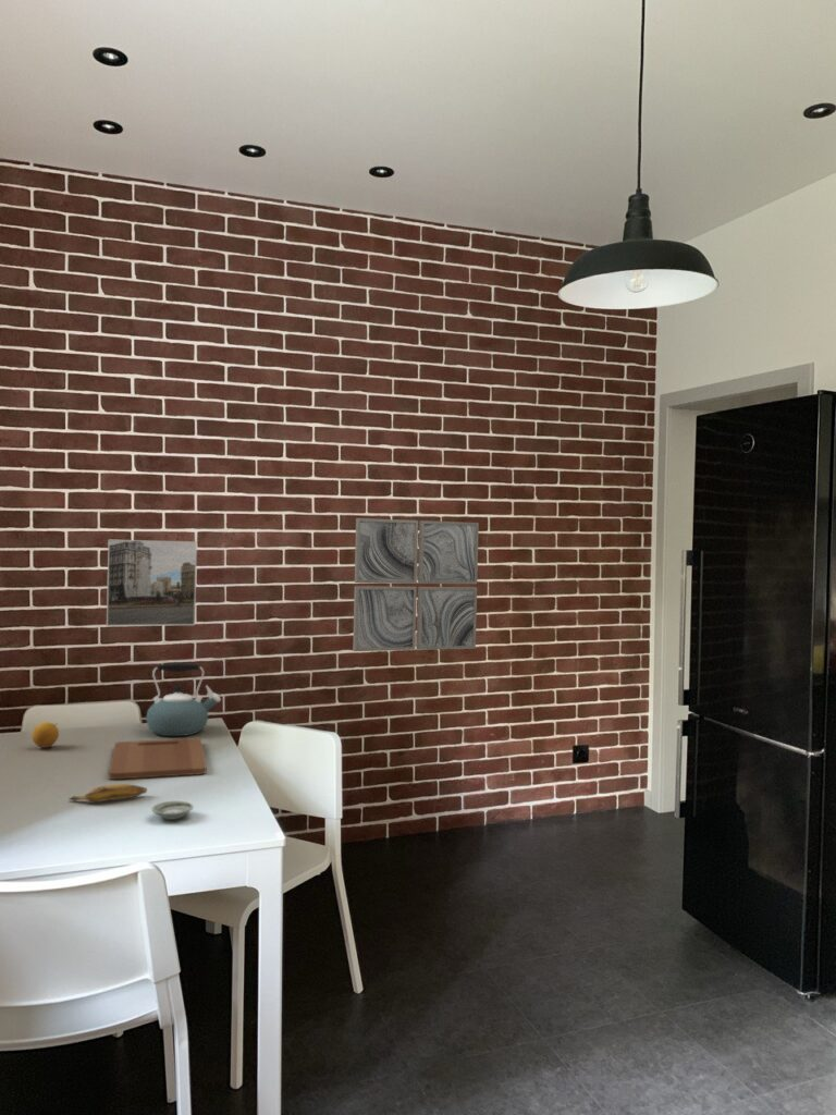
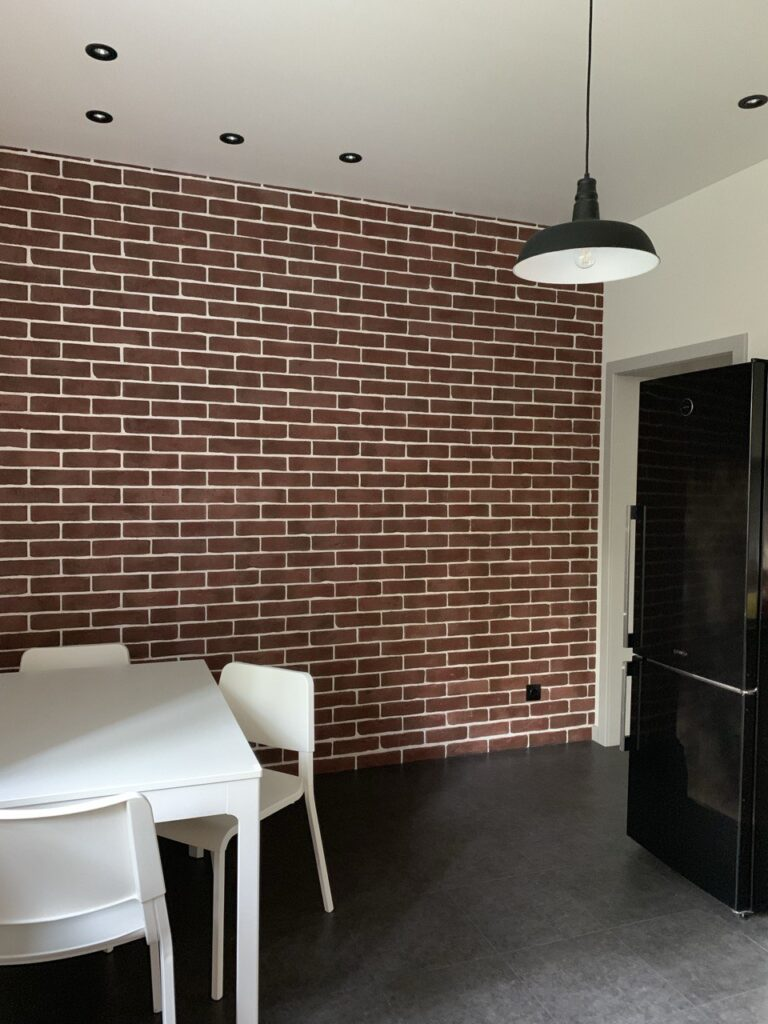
- banana [67,783,148,802]
- saucer [150,800,195,821]
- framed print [106,539,198,627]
- kettle [145,662,222,737]
- wall art [352,517,480,652]
- fruit [30,721,60,749]
- cutting board [108,737,208,781]
